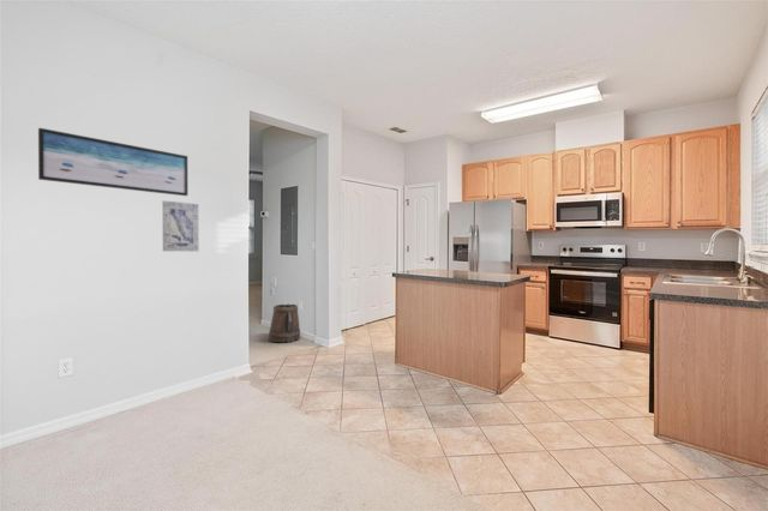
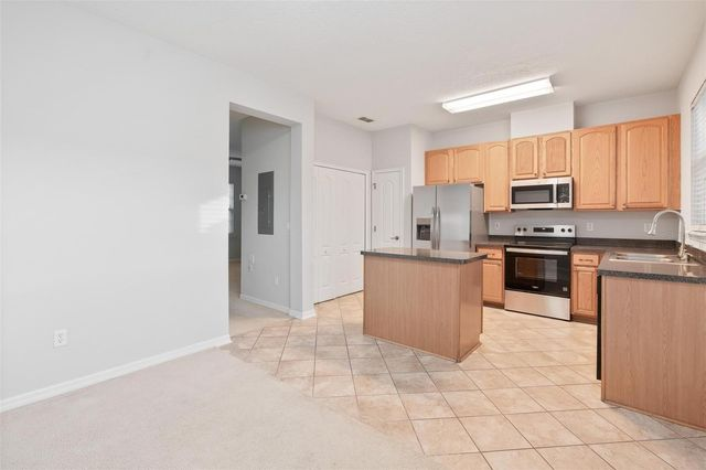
- wall art [162,199,199,252]
- bucket [268,303,301,343]
- wall art [37,127,188,197]
